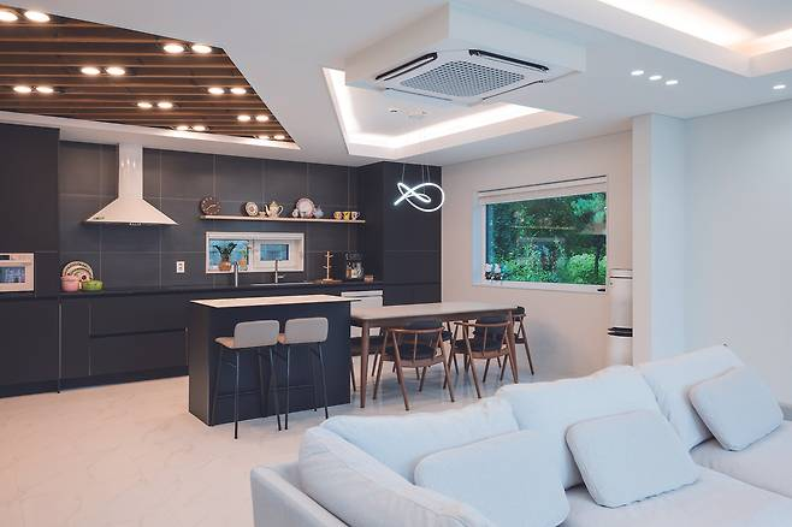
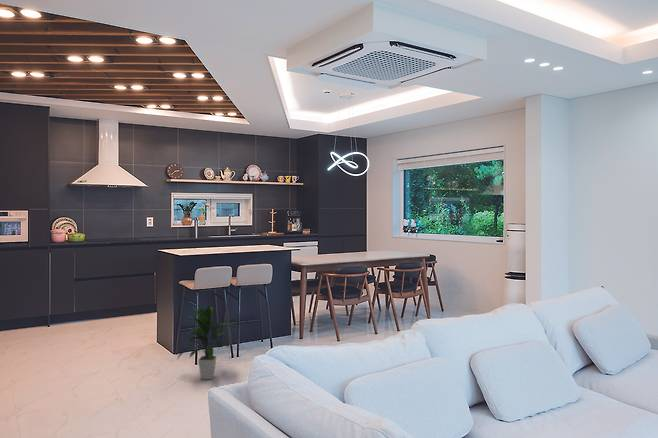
+ indoor plant [176,305,234,380]
